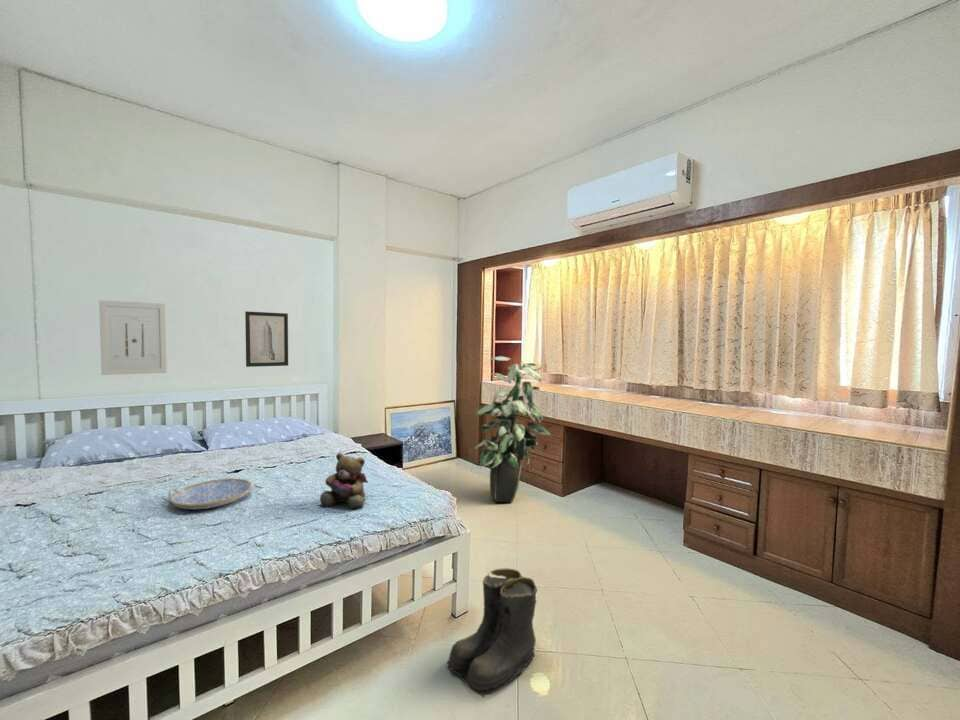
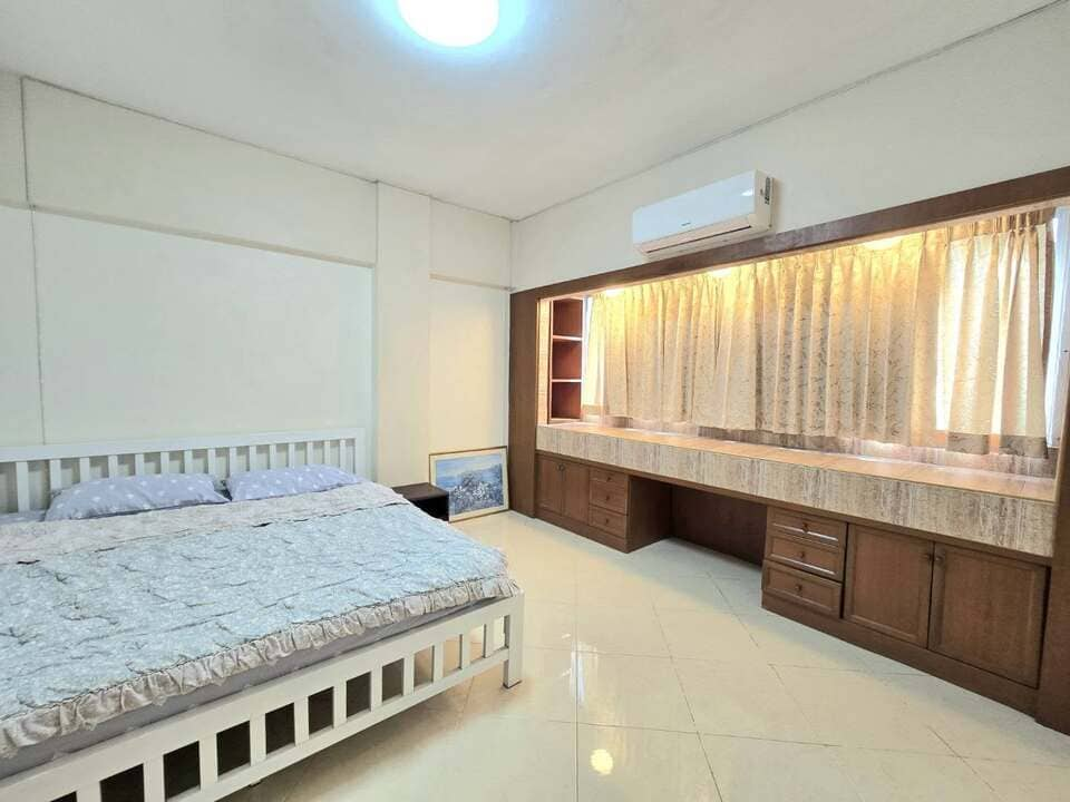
- wall art [244,310,289,368]
- serving tray [167,478,256,510]
- indoor plant [474,355,552,504]
- boots [446,567,540,699]
- teddy bear [319,452,369,510]
- wall art [98,299,168,376]
